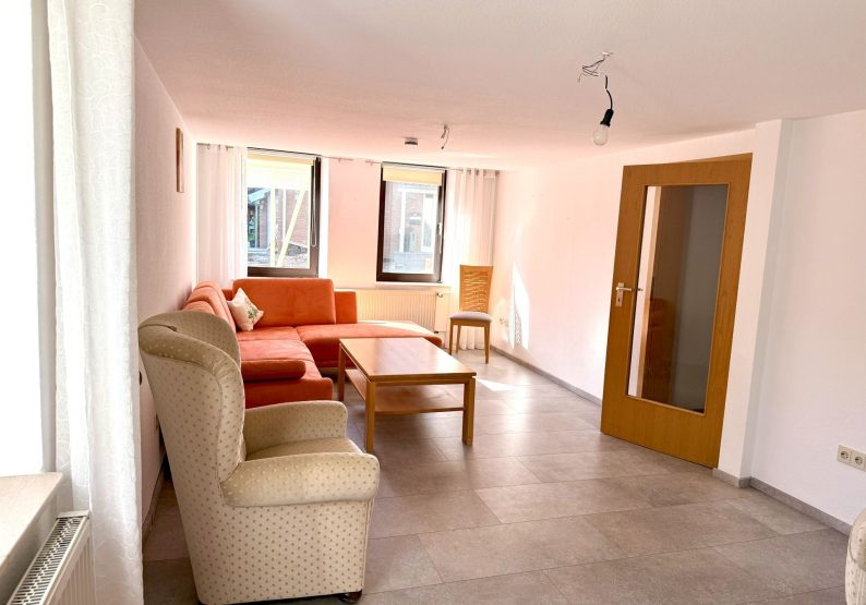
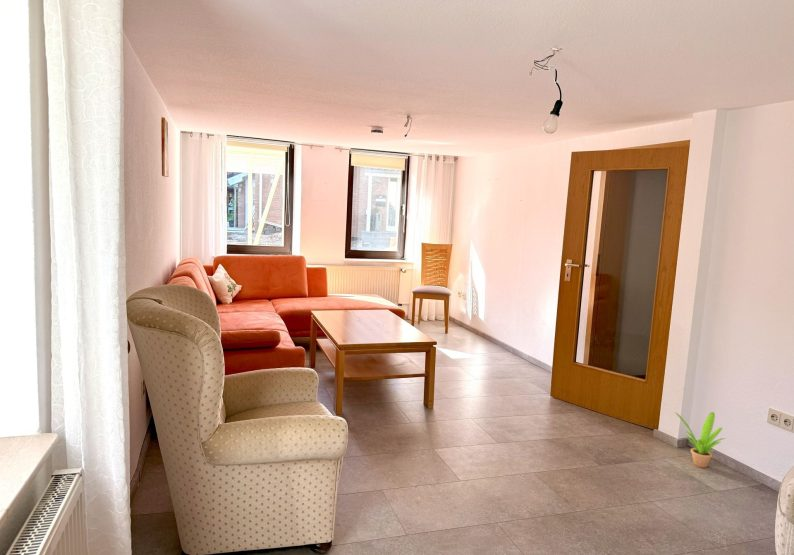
+ potted plant [674,411,727,469]
